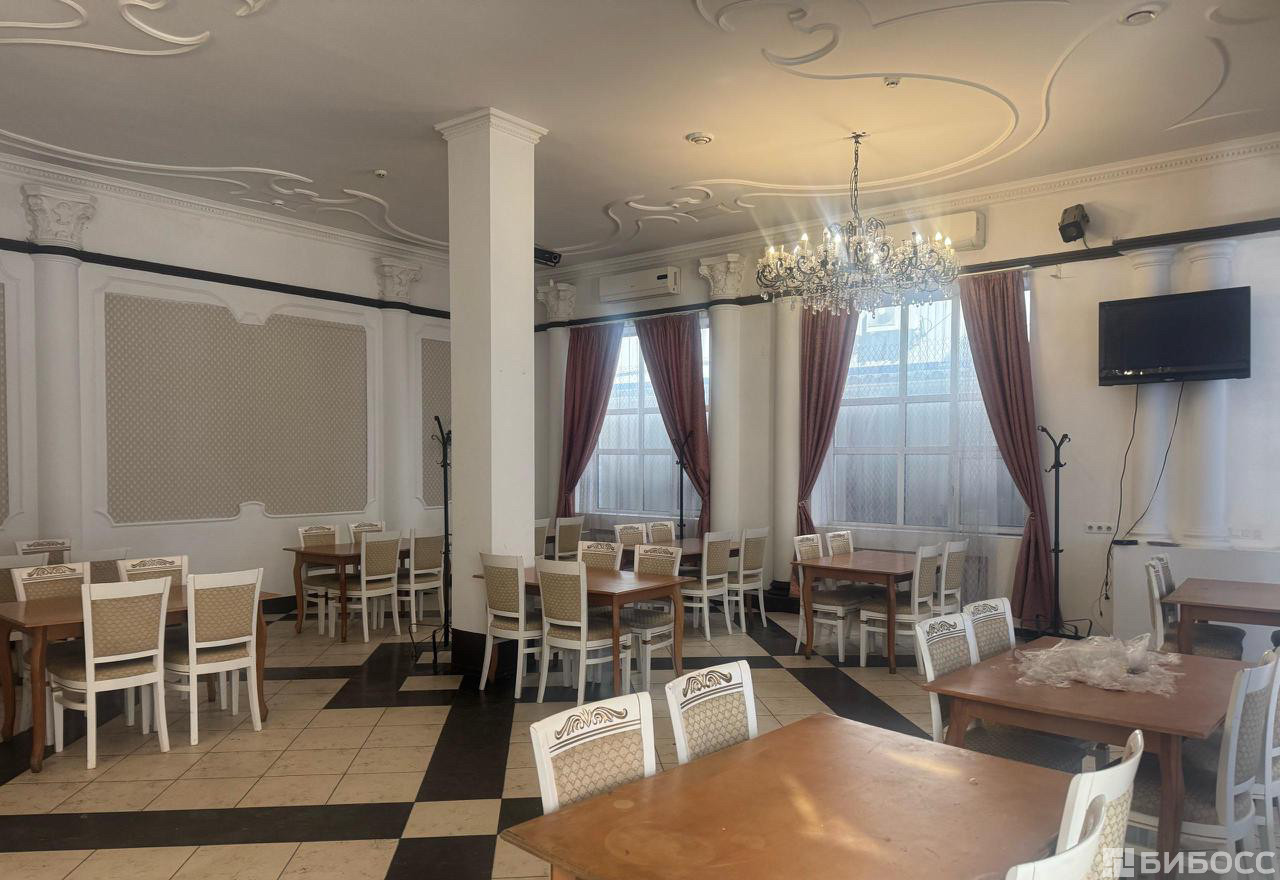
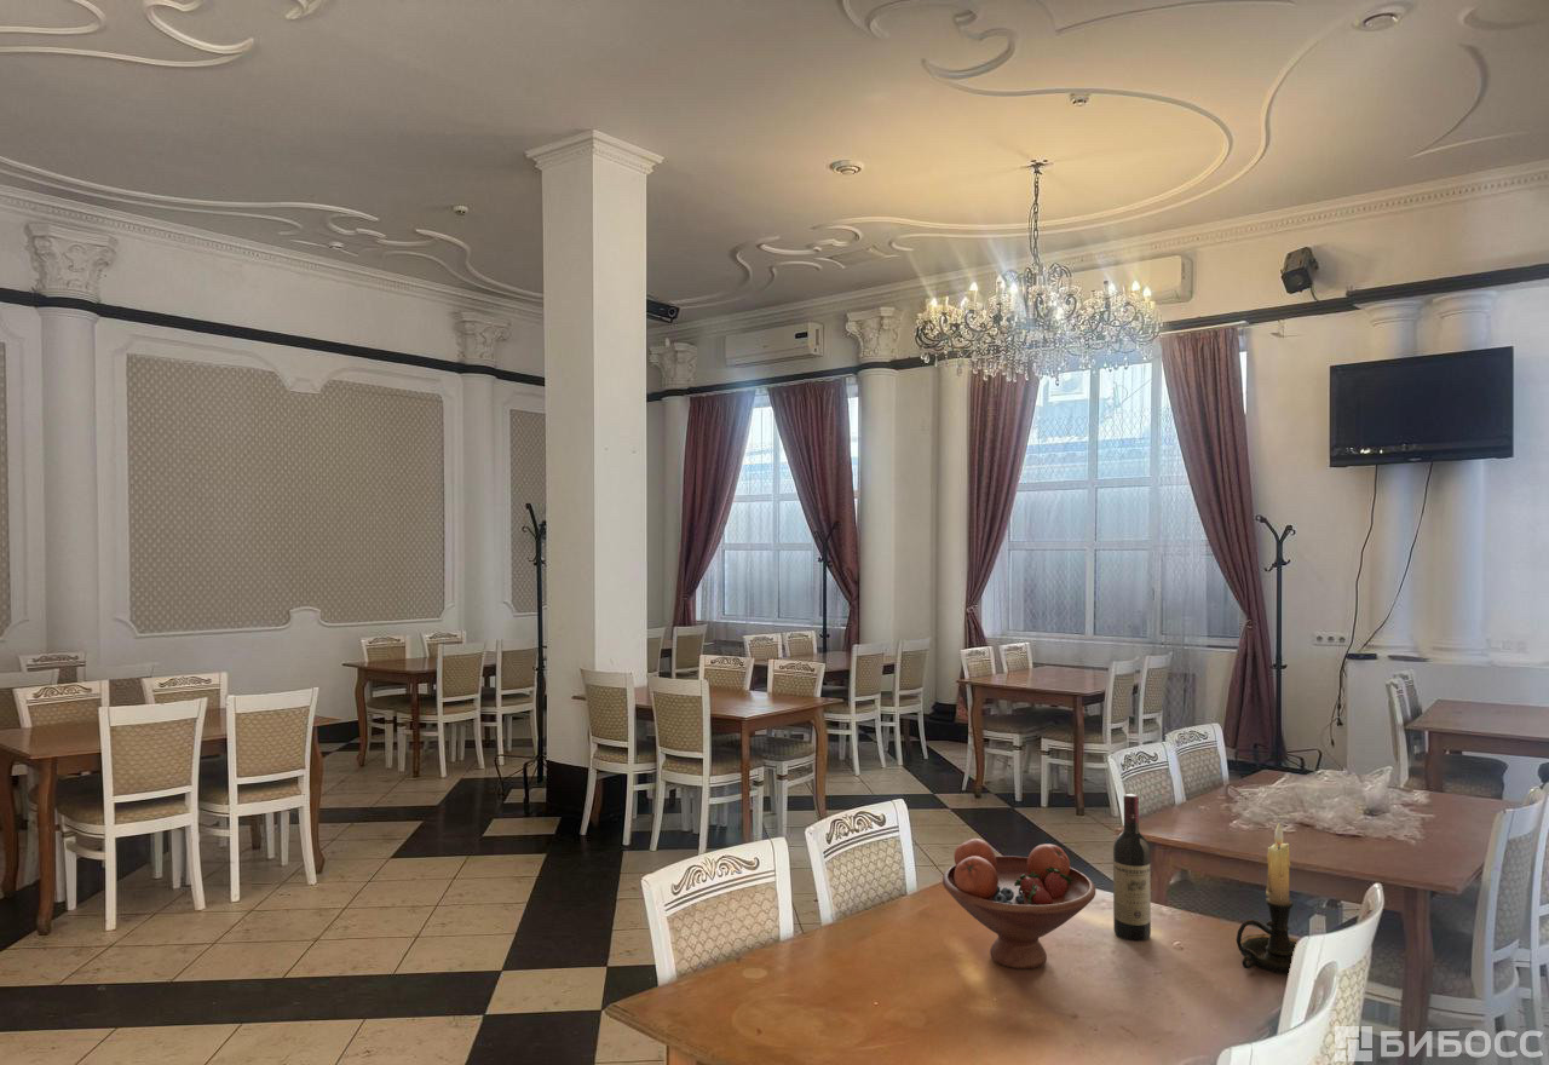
+ candle holder [1236,822,1298,975]
+ fruit bowl [942,837,1096,971]
+ wine bottle [1112,793,1152,943]
